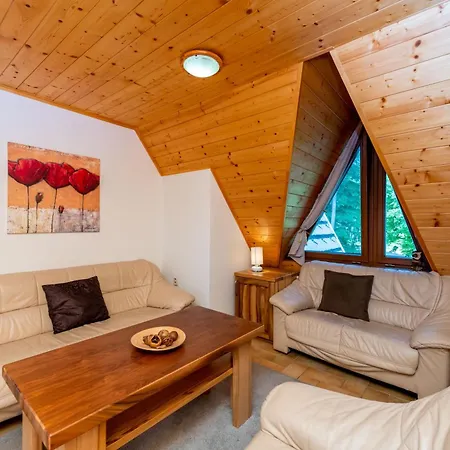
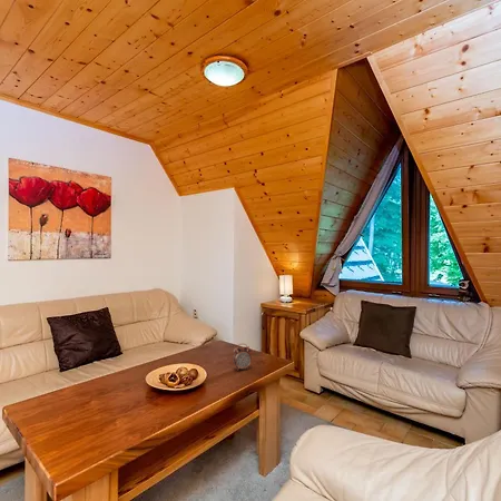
+ alarm clock [232,343,253,372]
